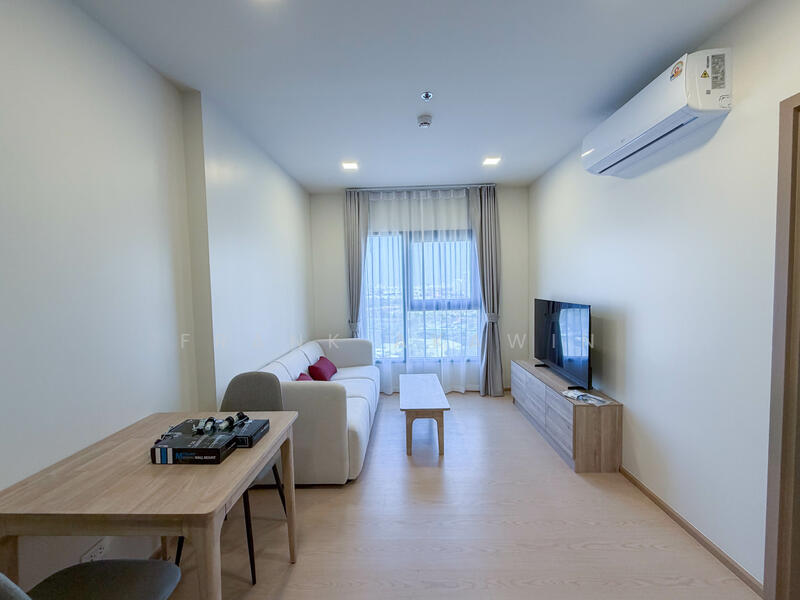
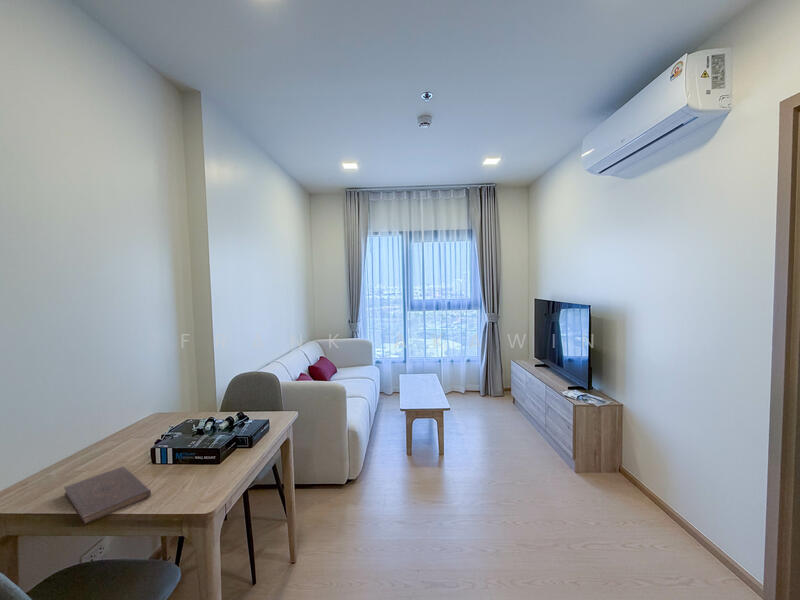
+ book [63,465,152,525]
